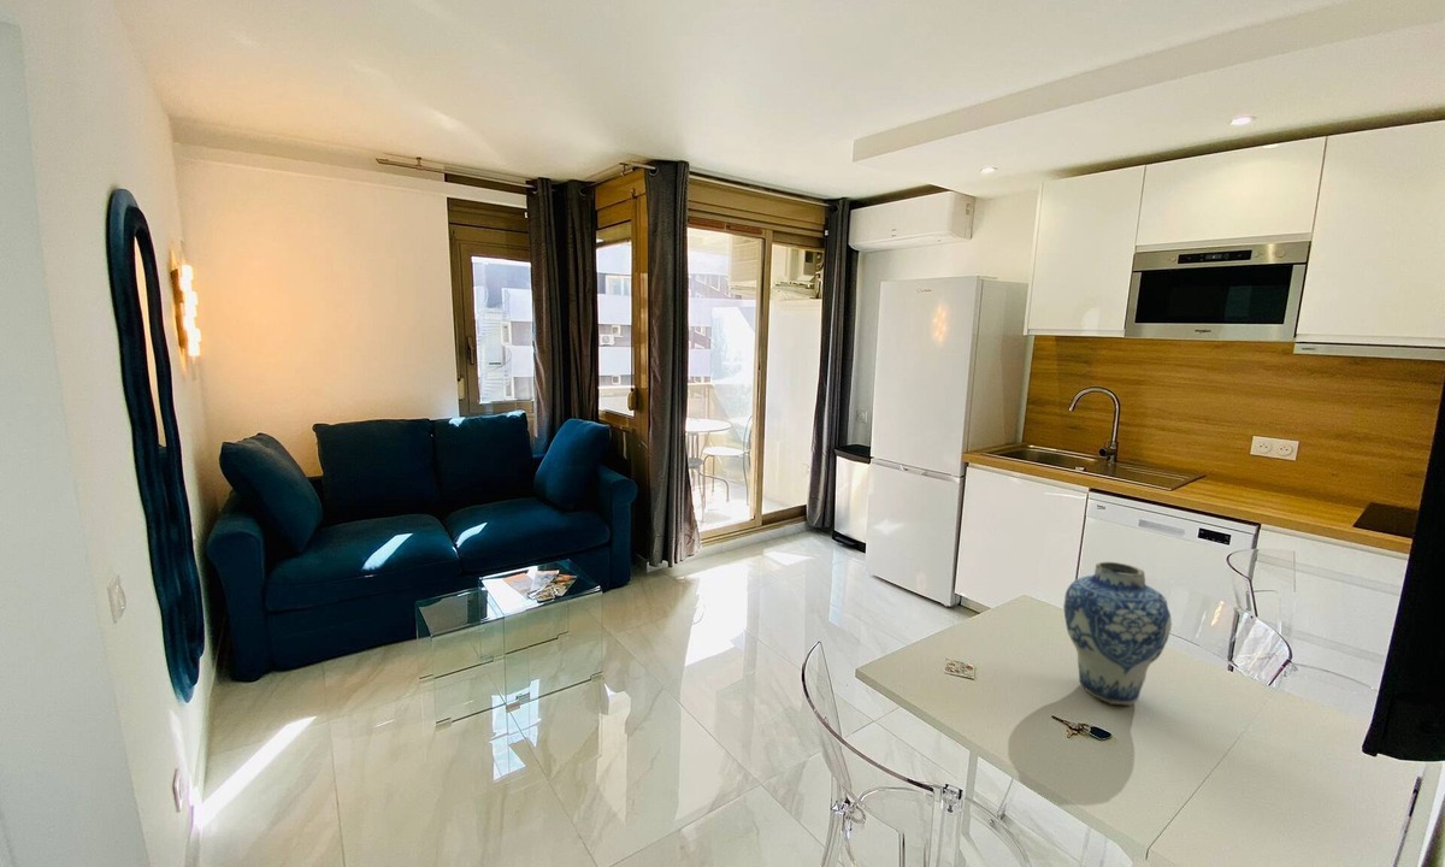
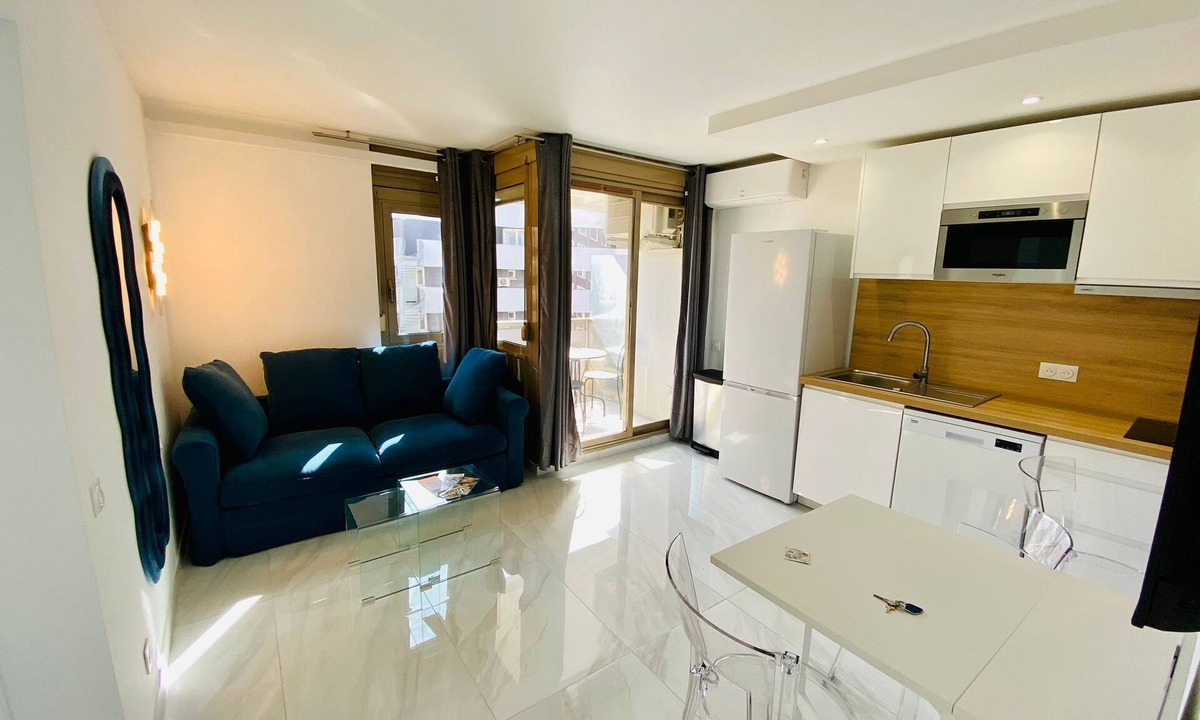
- vase [1062,561,1173,707]
